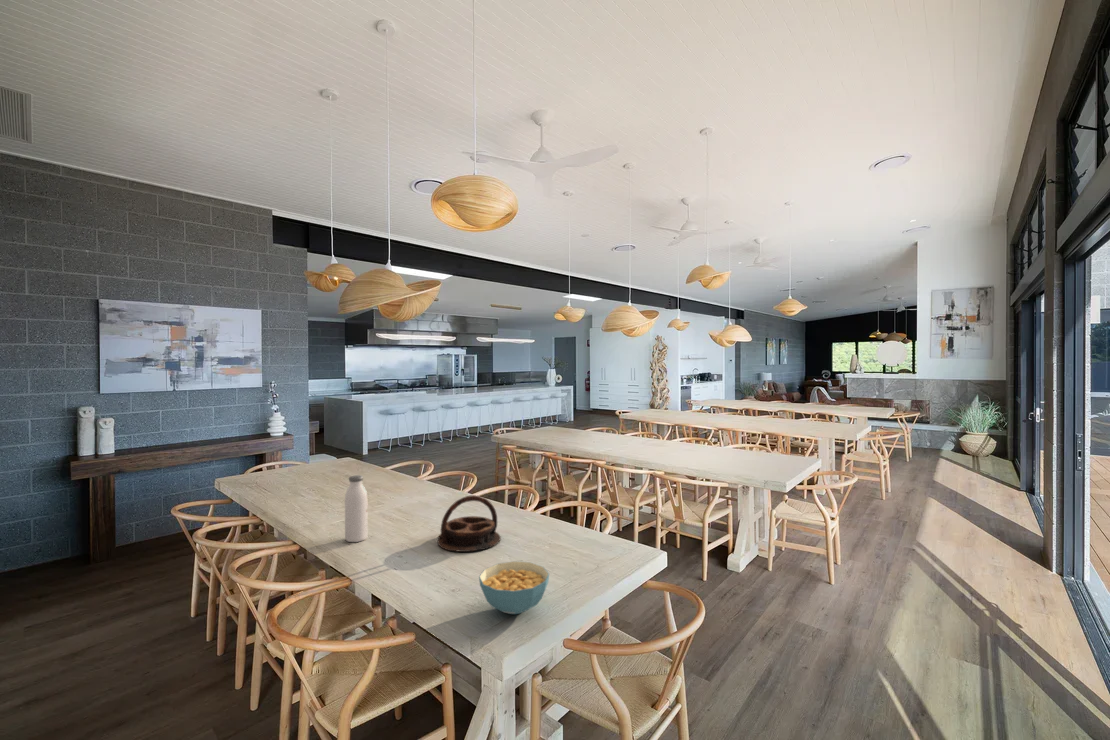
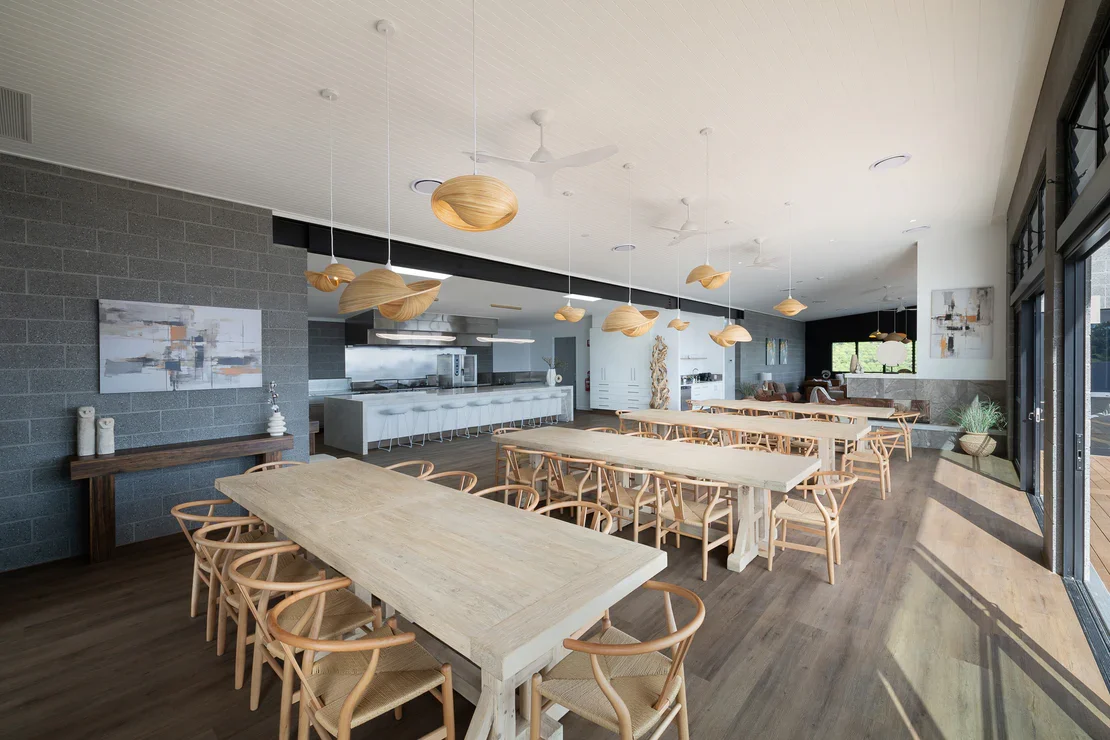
- water bottle [344,474,369,543]
- serving tray [437,494,502,553]
- cereal bowl [478,560,550,615]
